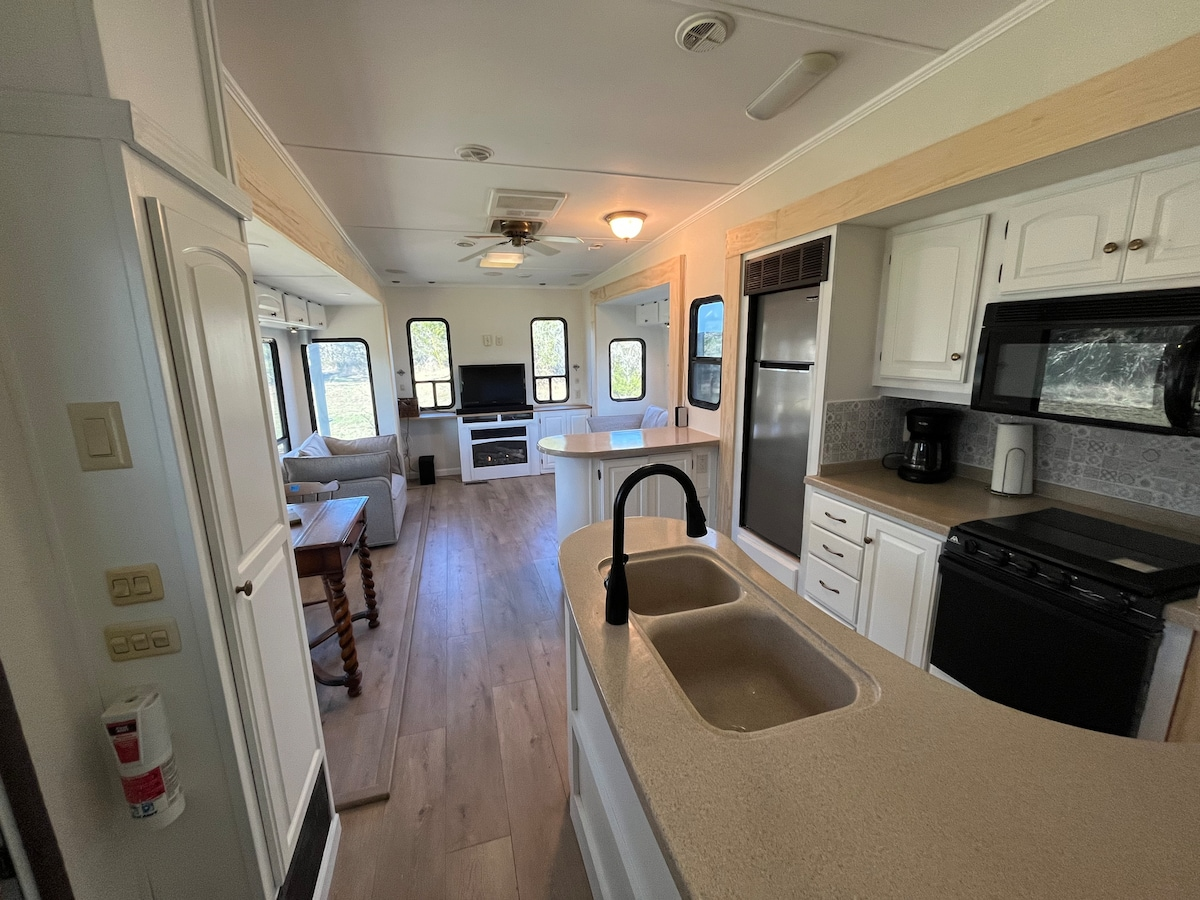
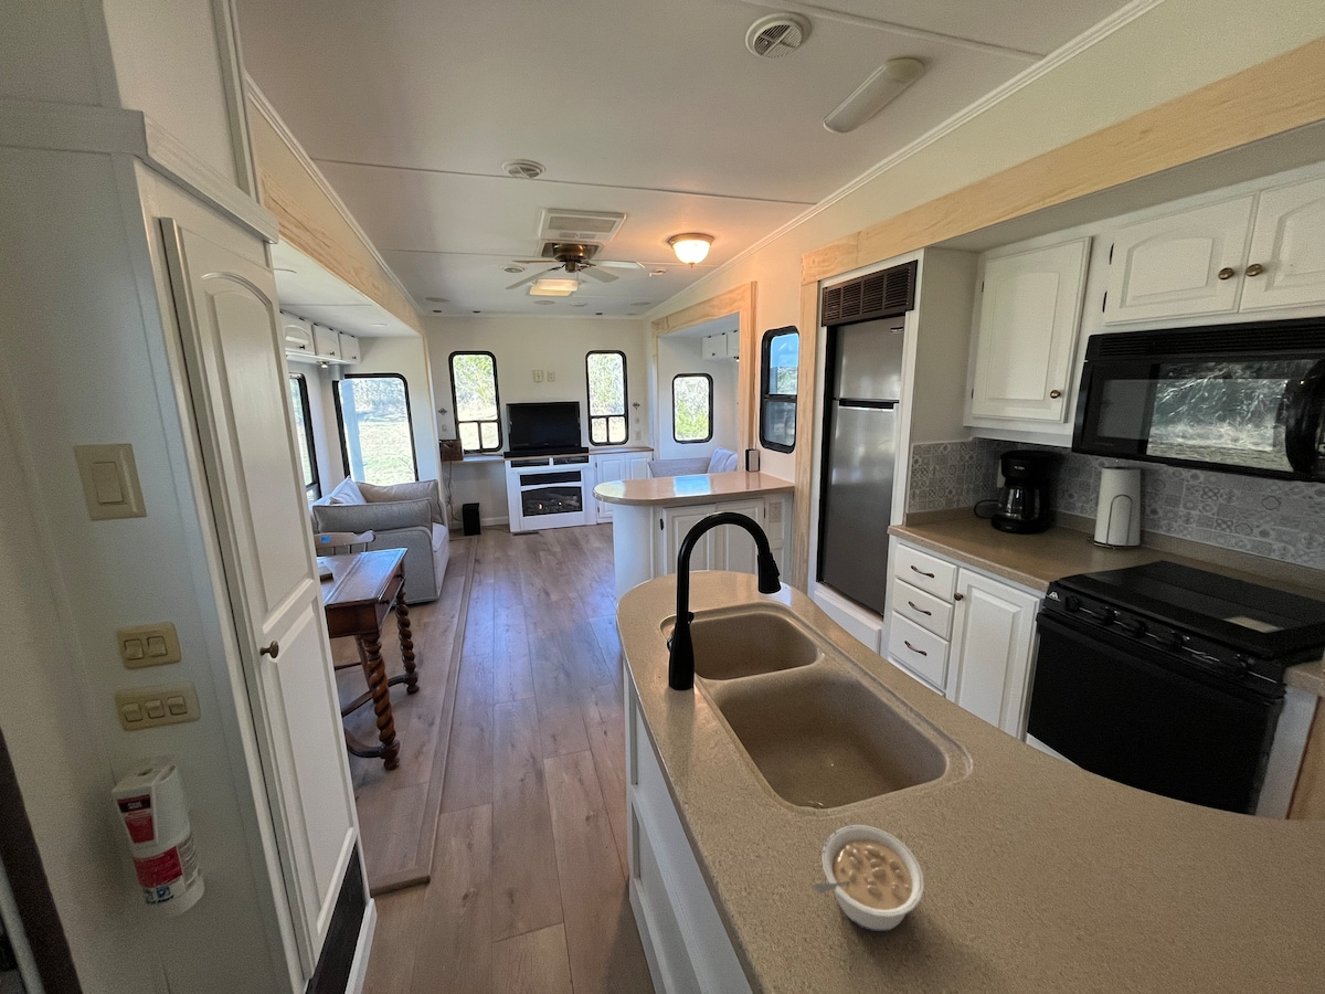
+ legume [813,824,925,933]
